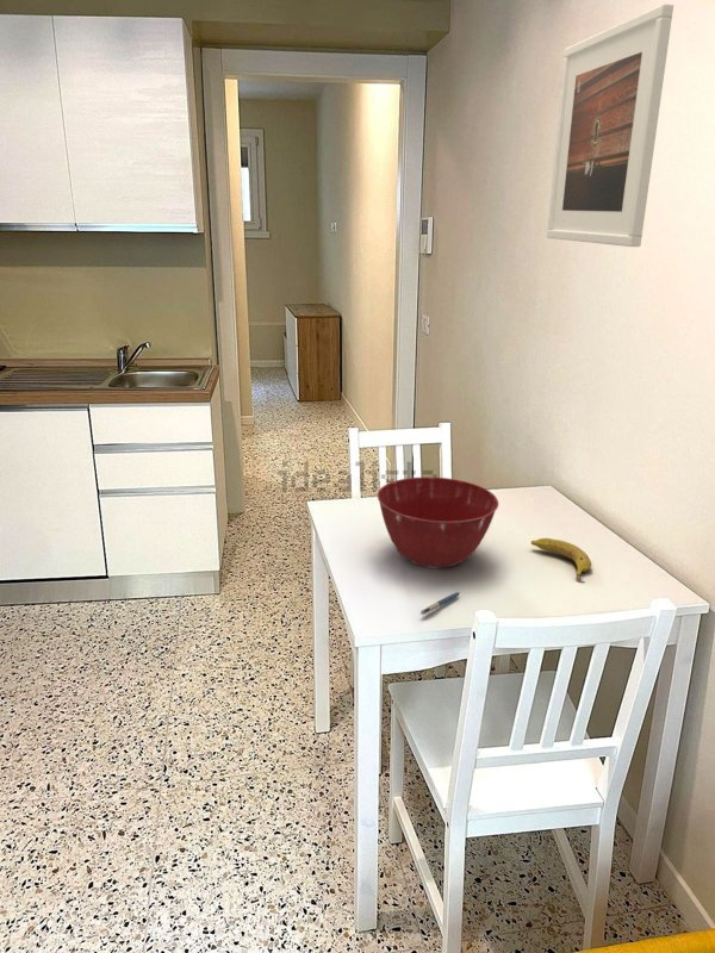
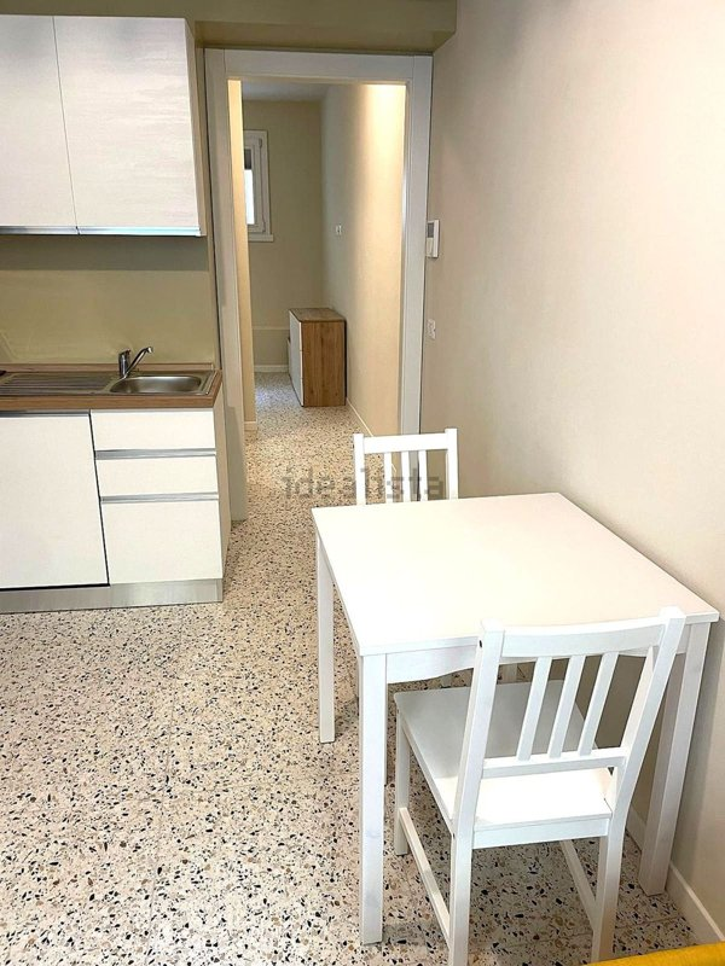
- fruit [530,537,592,584]
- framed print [546,2,674,248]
- mixing bowl [377,476,499,569]
- pen [419,591,460,616]
